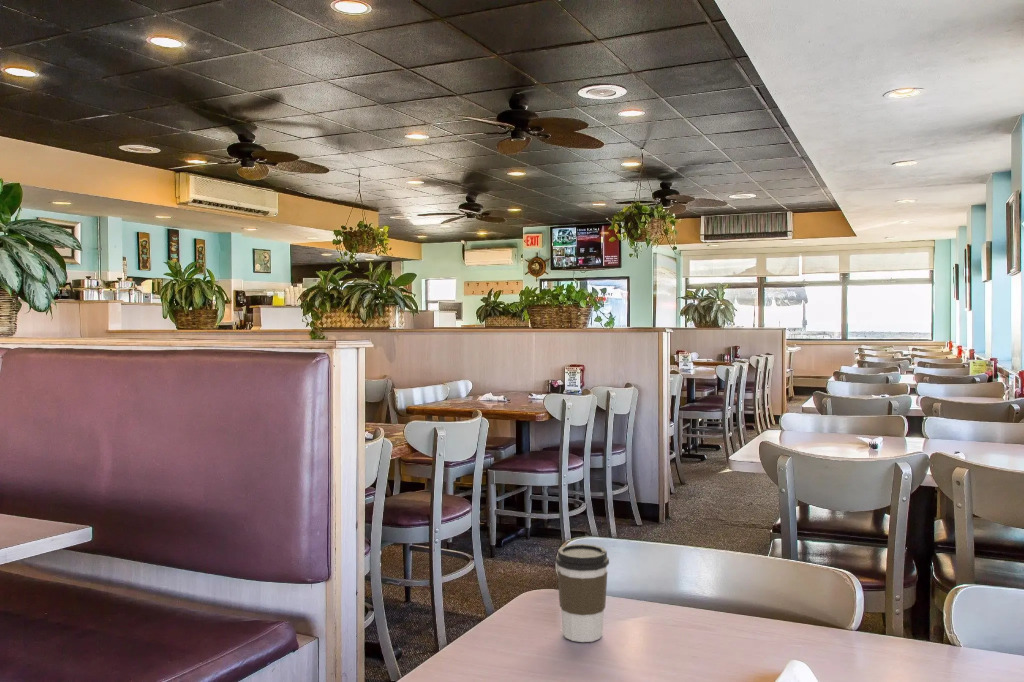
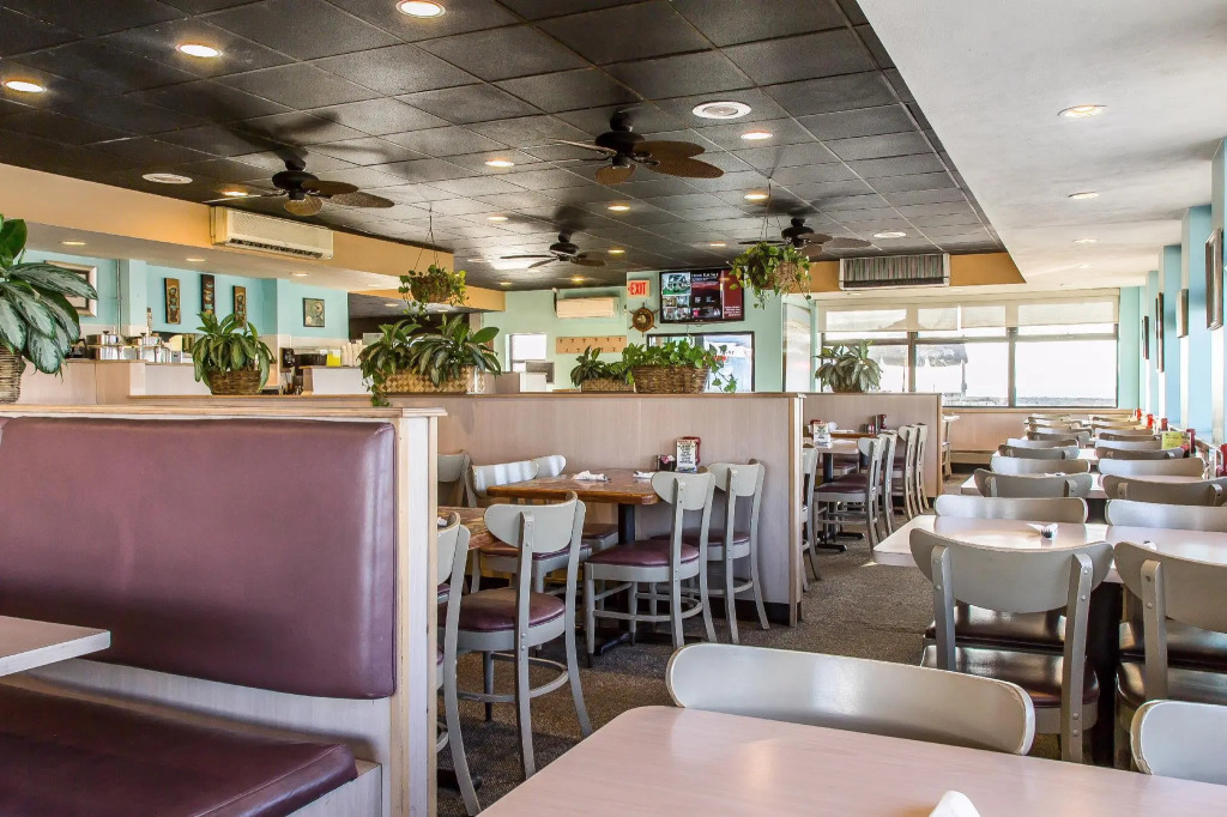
- coffee cup [555,543,610,643]
